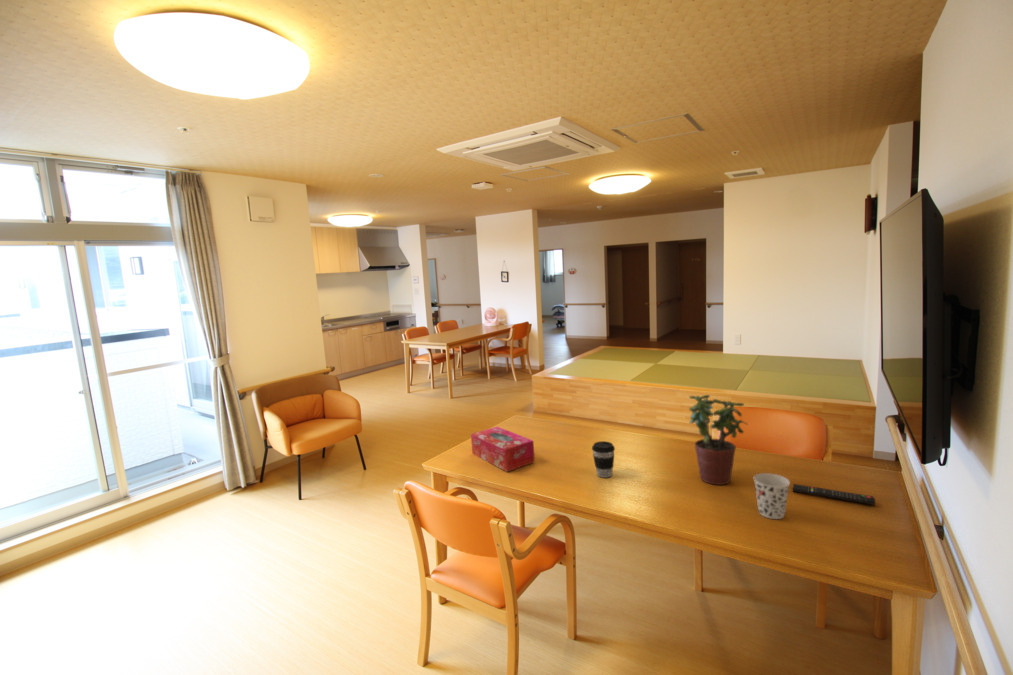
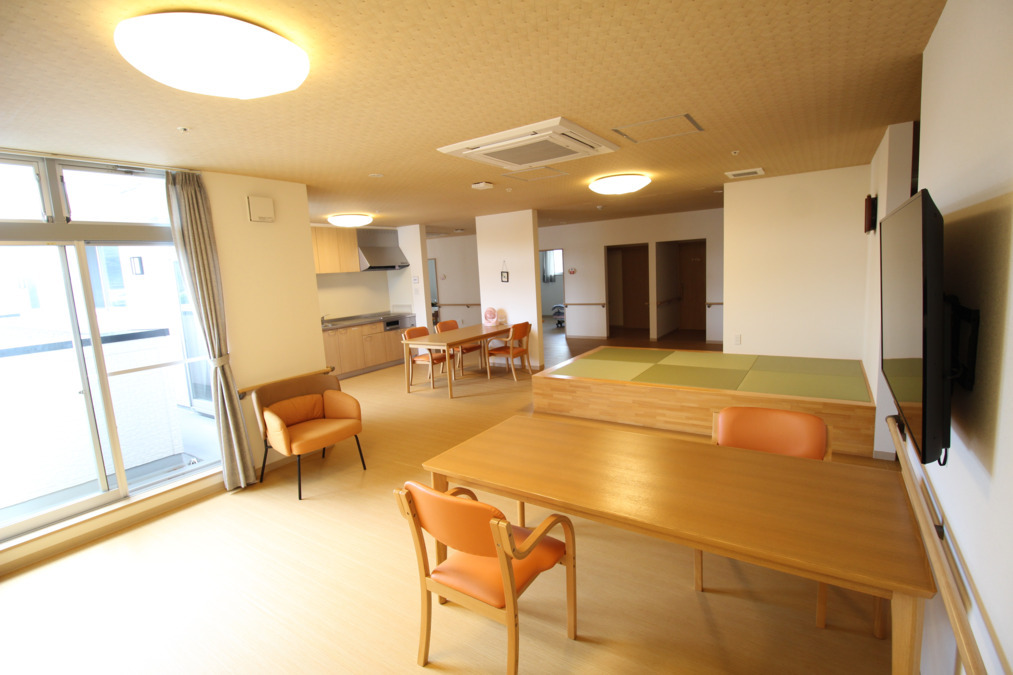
- tissue box [470,426,536,473]
- cup [753,472,791,520]
- coffee cup [591,440,616,479]
- potted plant [688,394,749,486]
- remote control [792,483,876,506]
